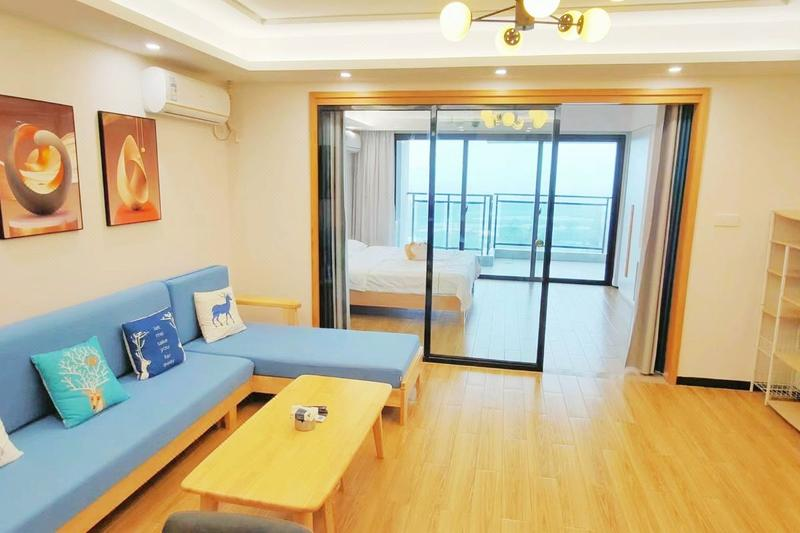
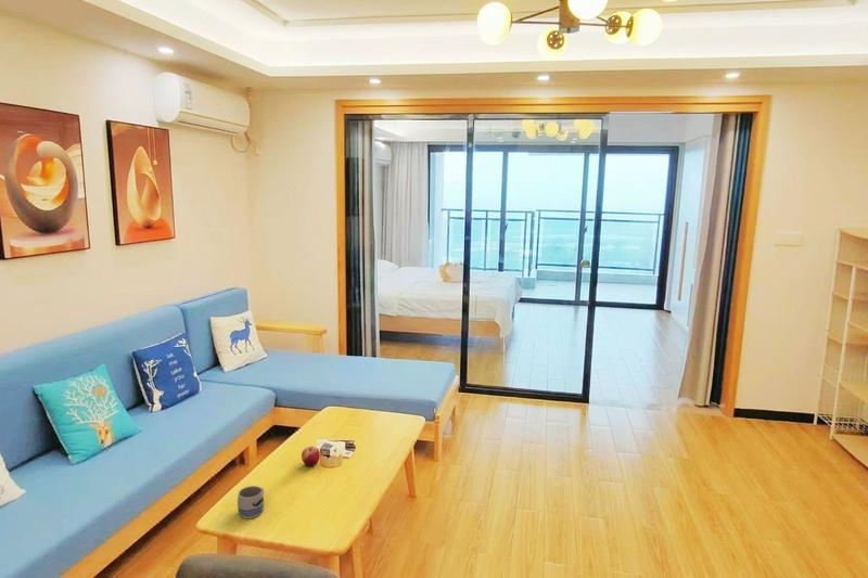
+ apple [301,446,321,467]
+ mug [237,485,265,519]
